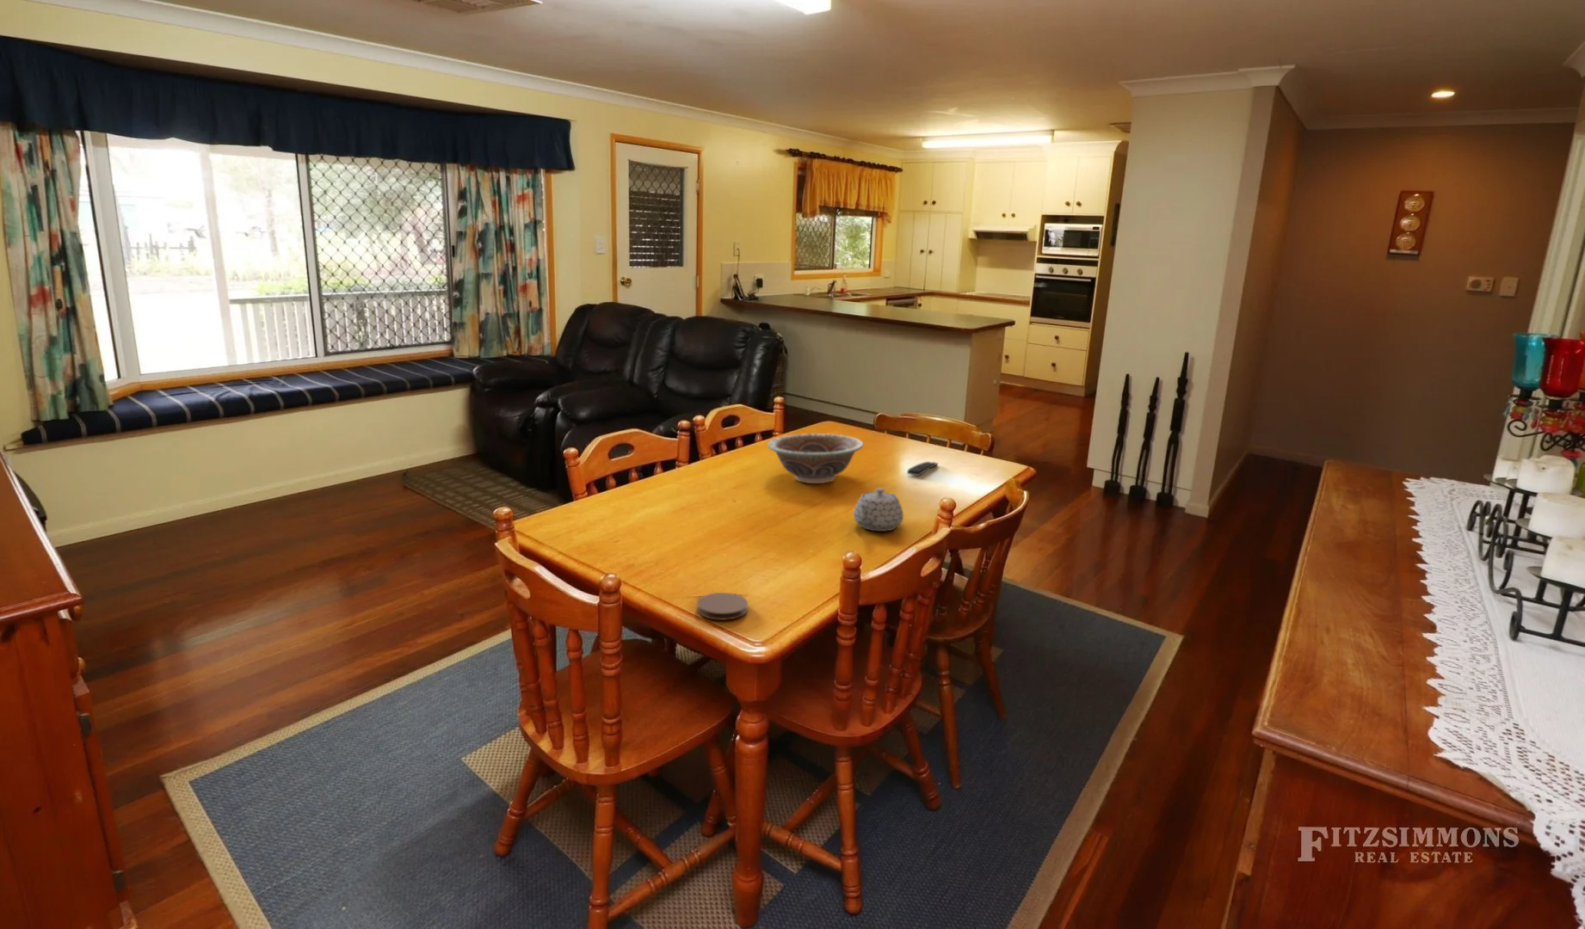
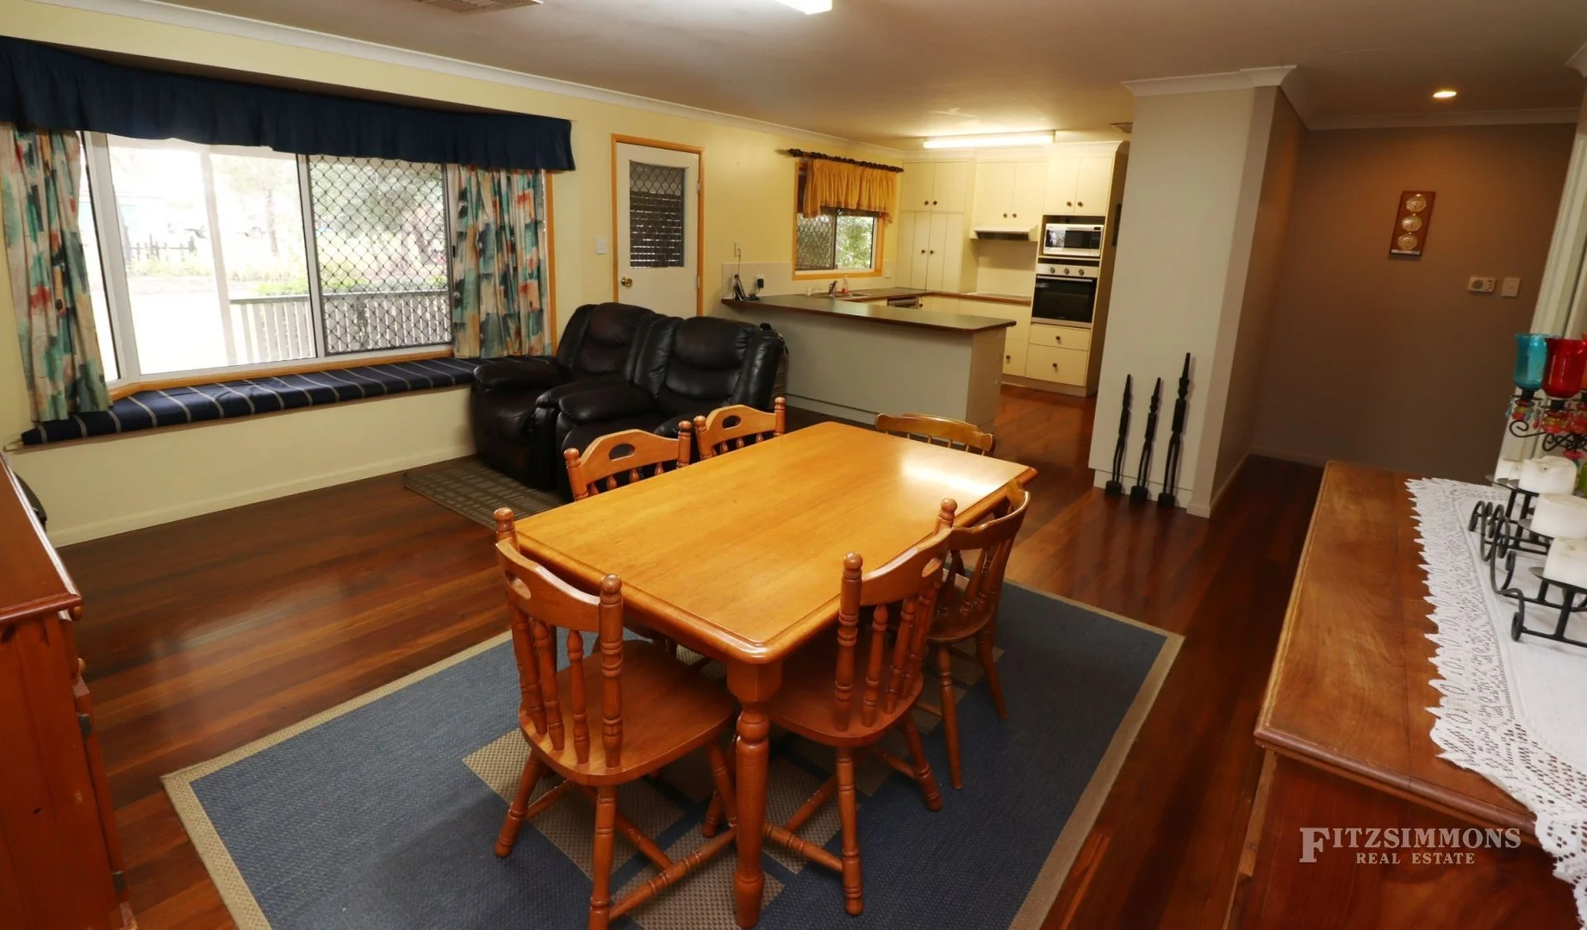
- remote control [906,461,940,477]
- teapot [853,488,905,532]
- coaster [696,592,749,622]
- decorative bowl [767,432,864,484]
